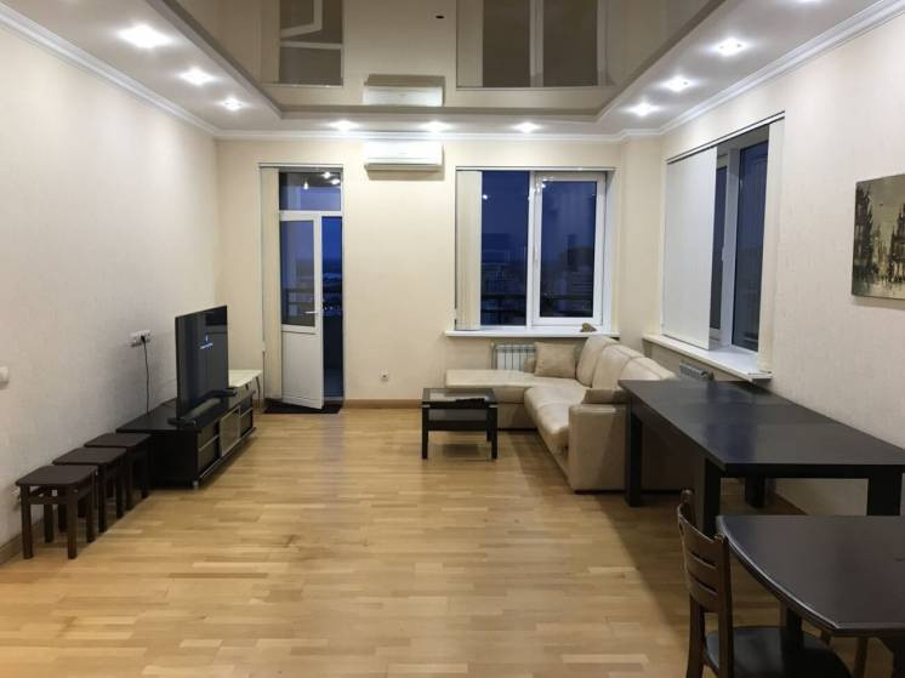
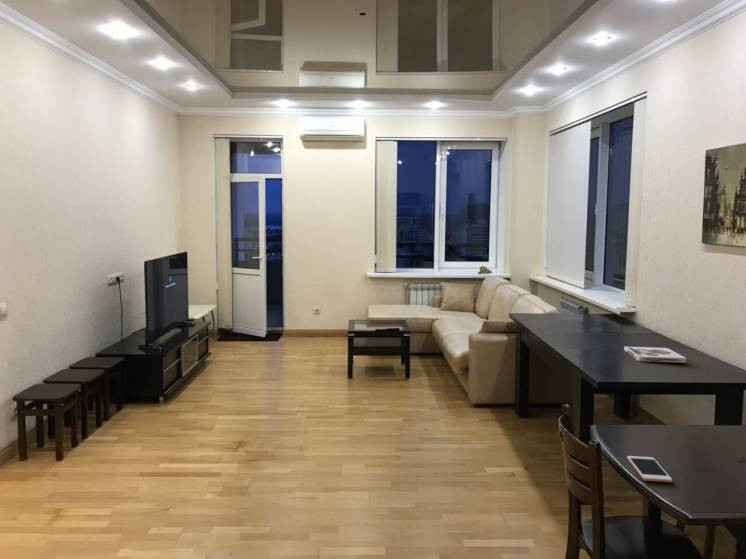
+ cell phone [626,455,673,483]
+ board game [623,346,687,364]
